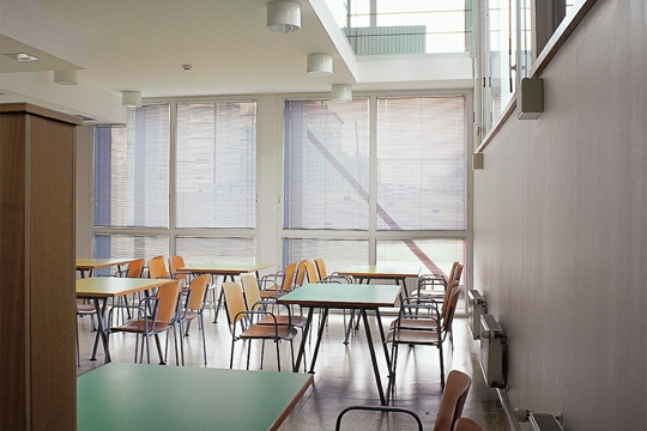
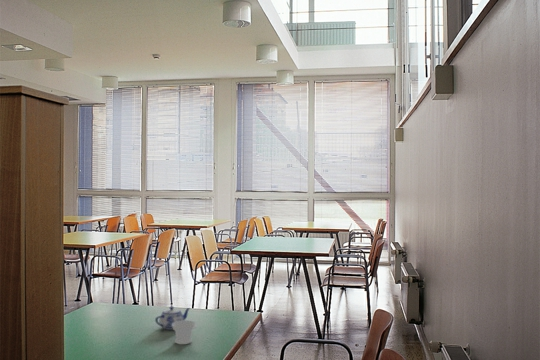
+ cup [172,320,196,345]
+ teapot [154,306,191,331]
